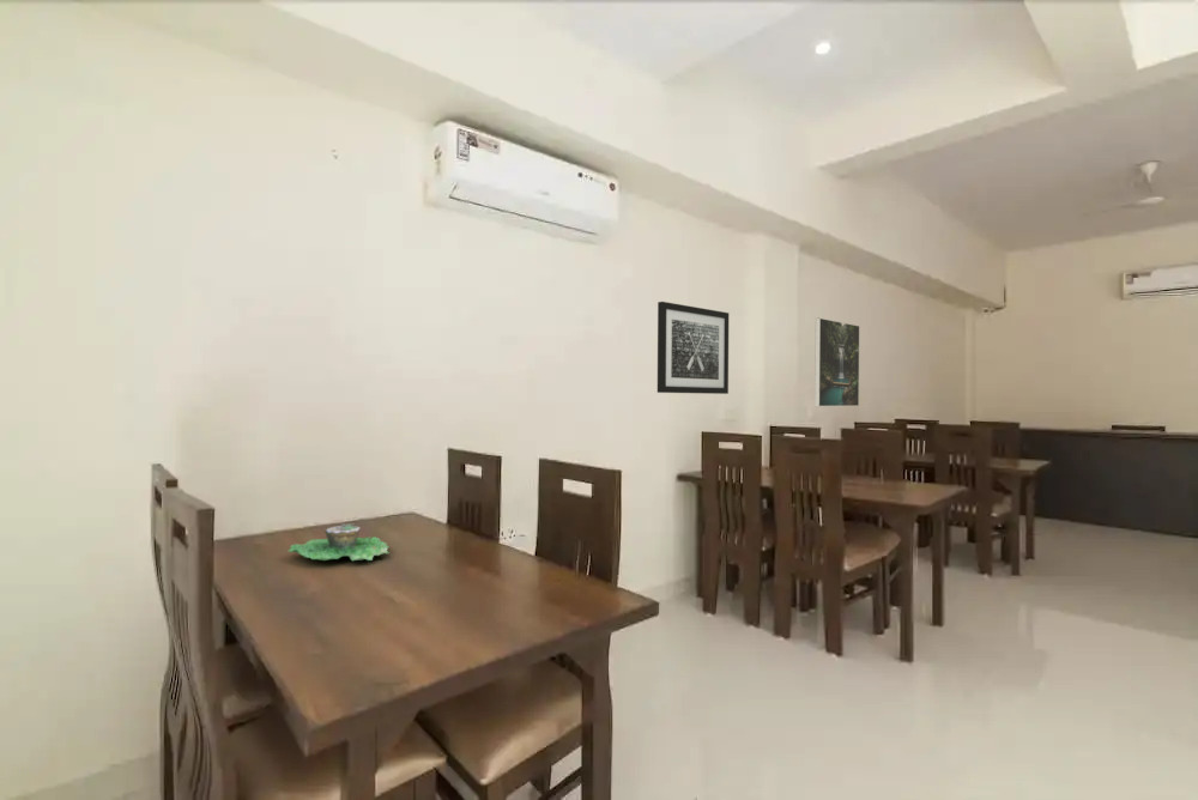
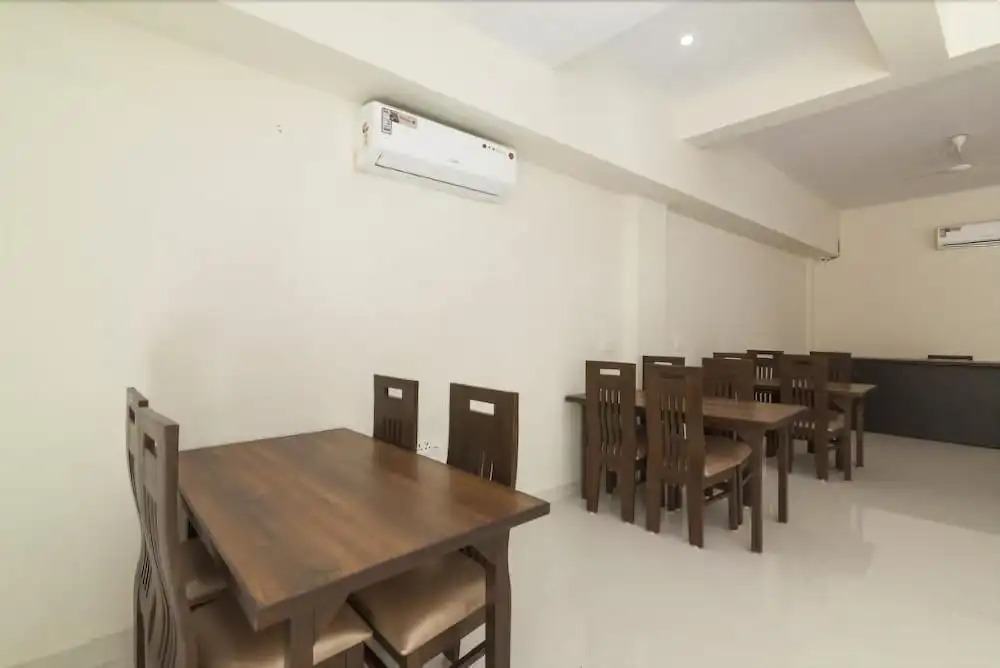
- succulent planter [288,522,392,562]
- wall art [657,301,730,395]
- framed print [813,317,860,407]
